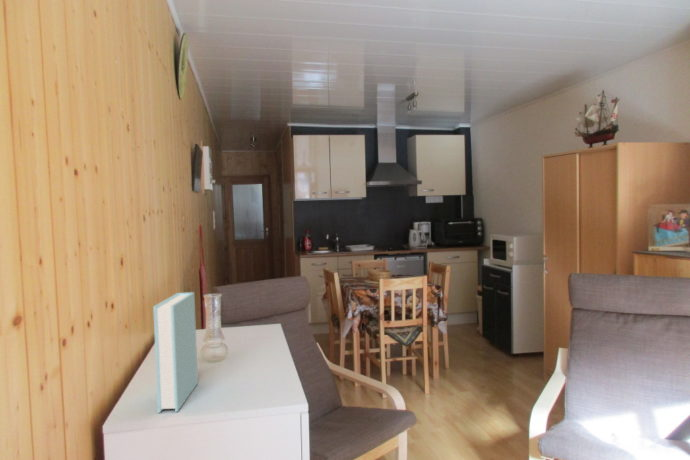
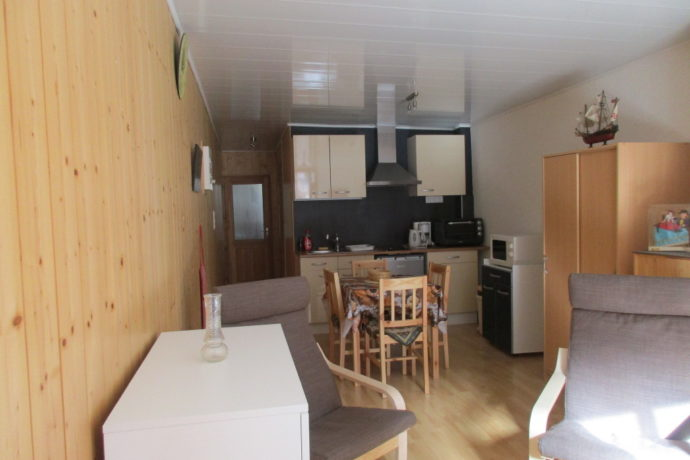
- book [152,291,199,414]
